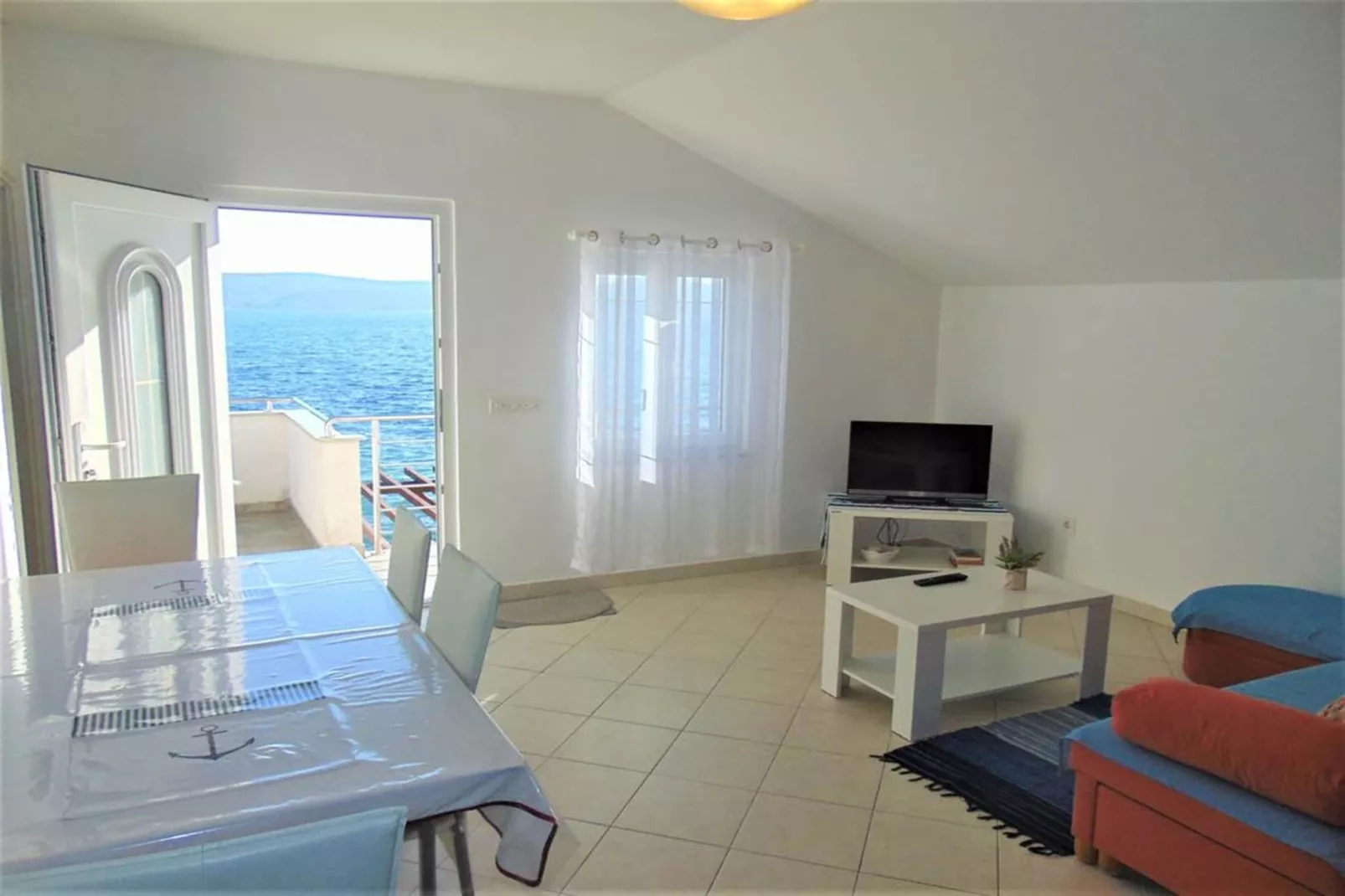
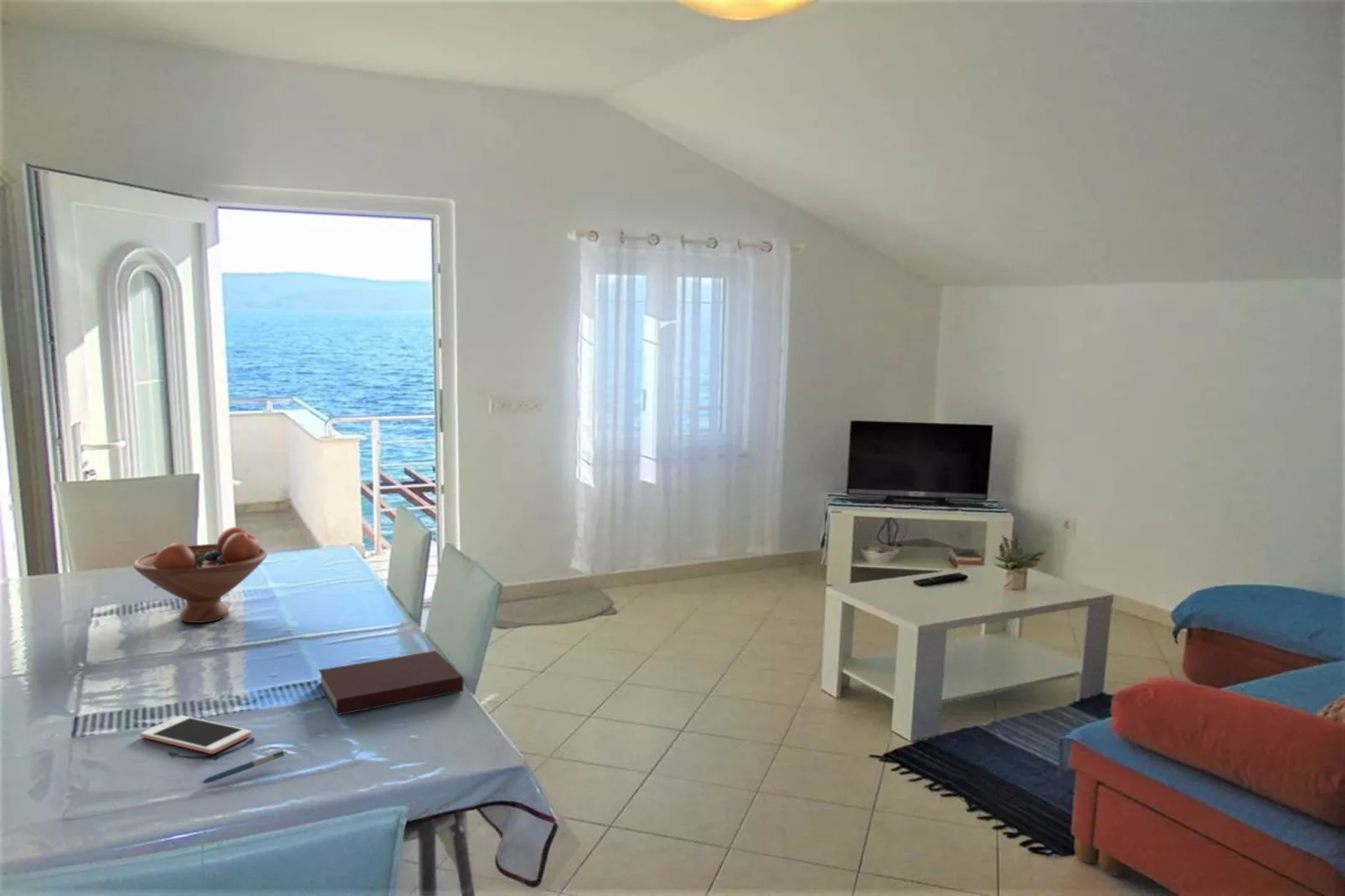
+ fruit bowl [132,526,268,624]
+ pen [200,749,288,785]
+ cell phone [140,714,252,754]
+ notebook [317,650,465,716]
